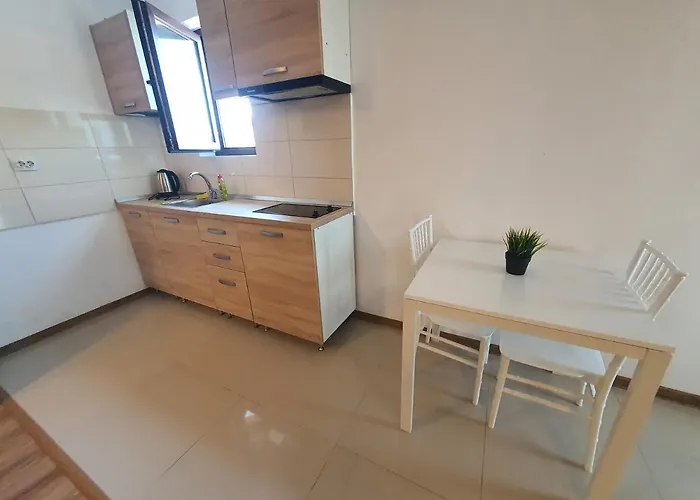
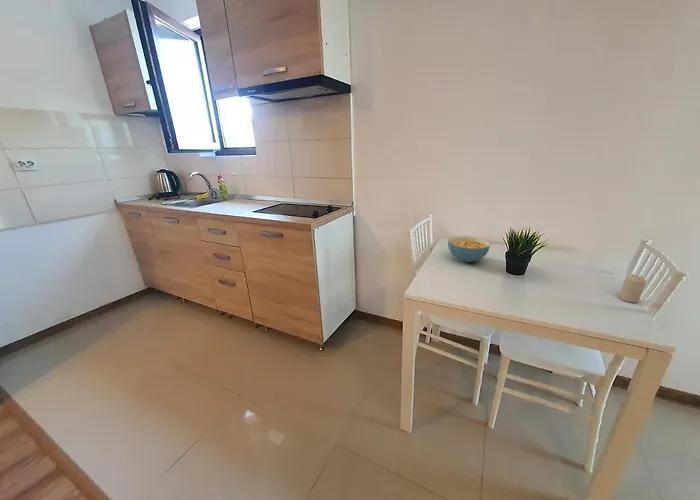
+ cereal bowl [447,235,491,263]
+ candle [618,273,647,304]
